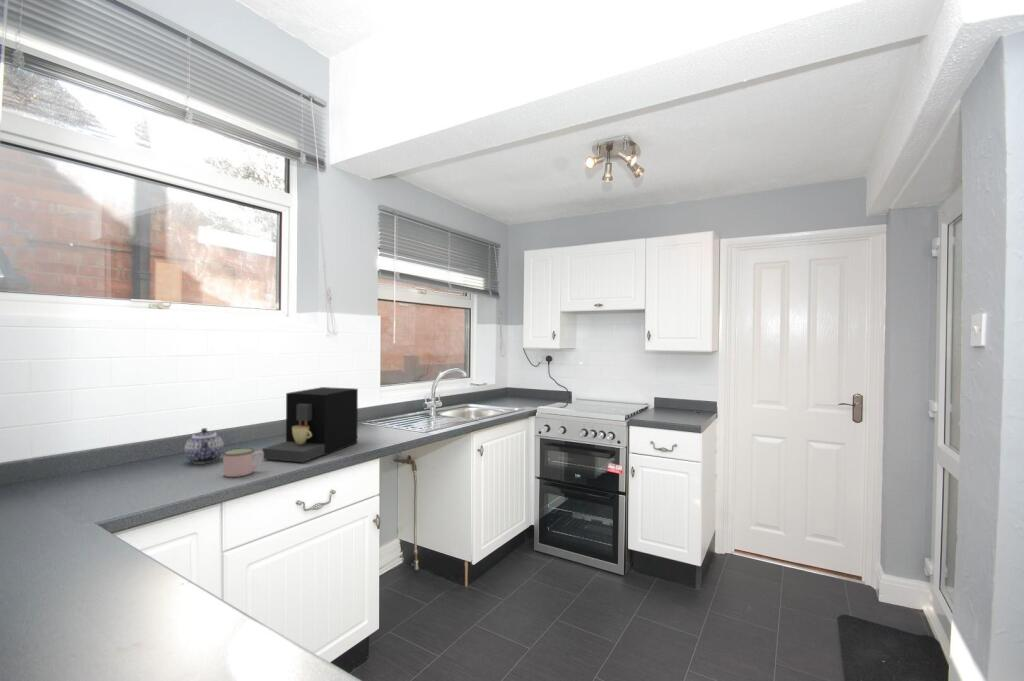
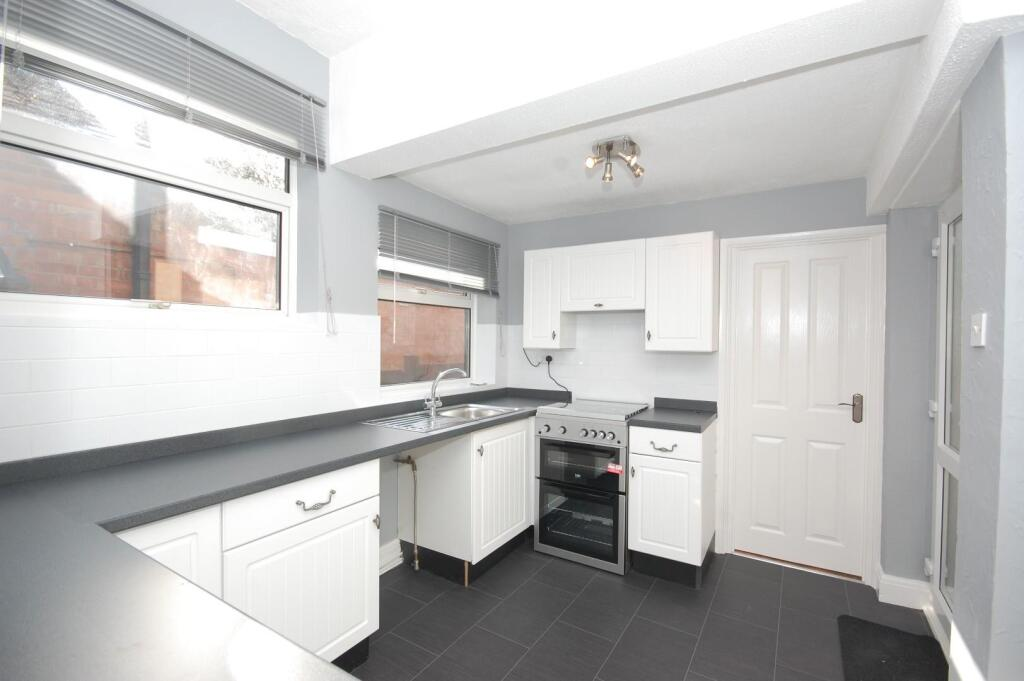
- teapot [184,427,225,465]
- mug [222,447,264,478]
- coffee maker [261,386,359,463]
